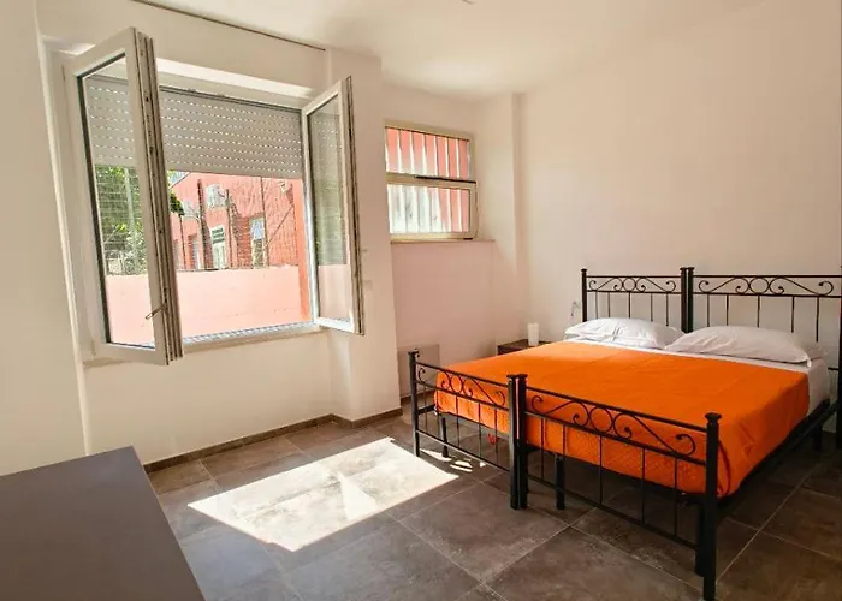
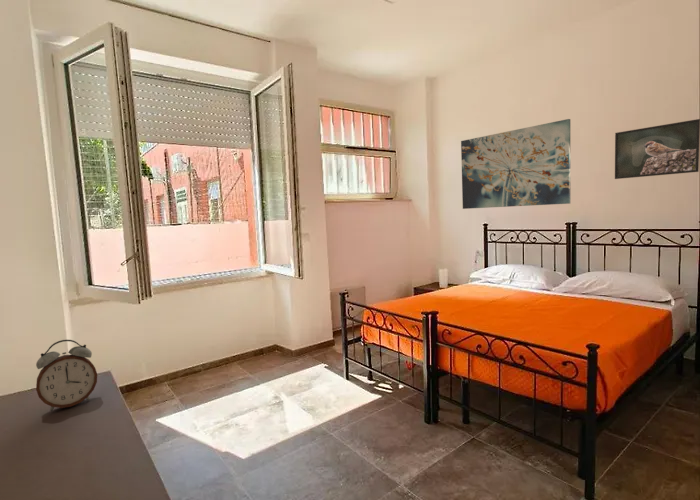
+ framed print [614,118,700,180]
+ wall art [460,118,571,210]
+ alarm clock [35,339,98,412]
